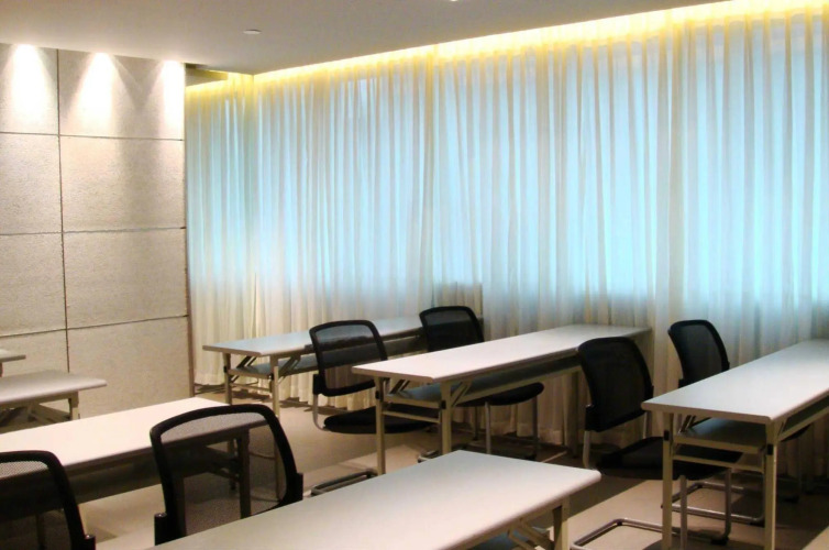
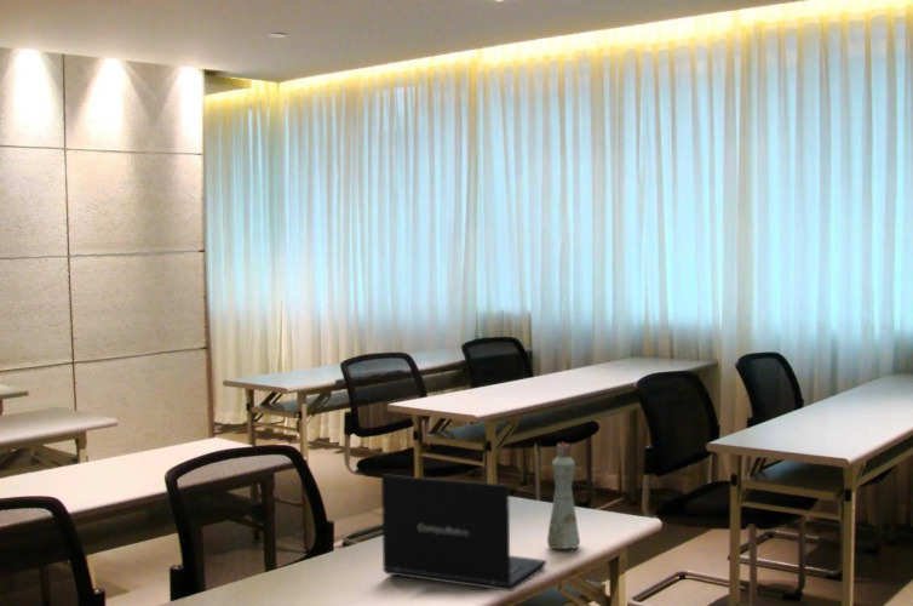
+ laptop [380,474,549,593]
+ bottle [546,441,581,550]
